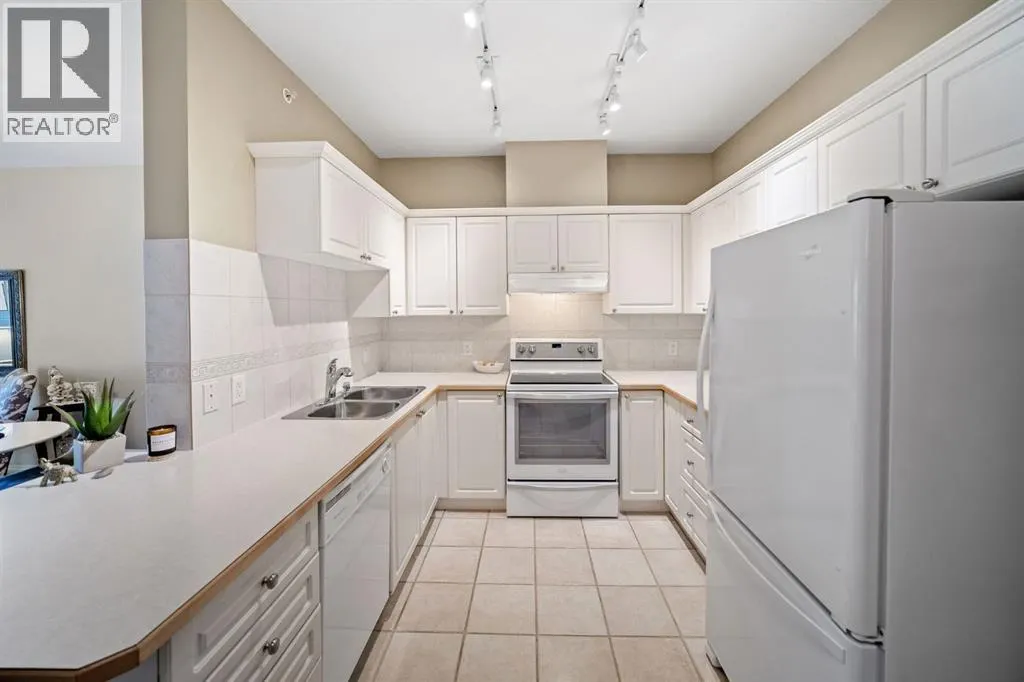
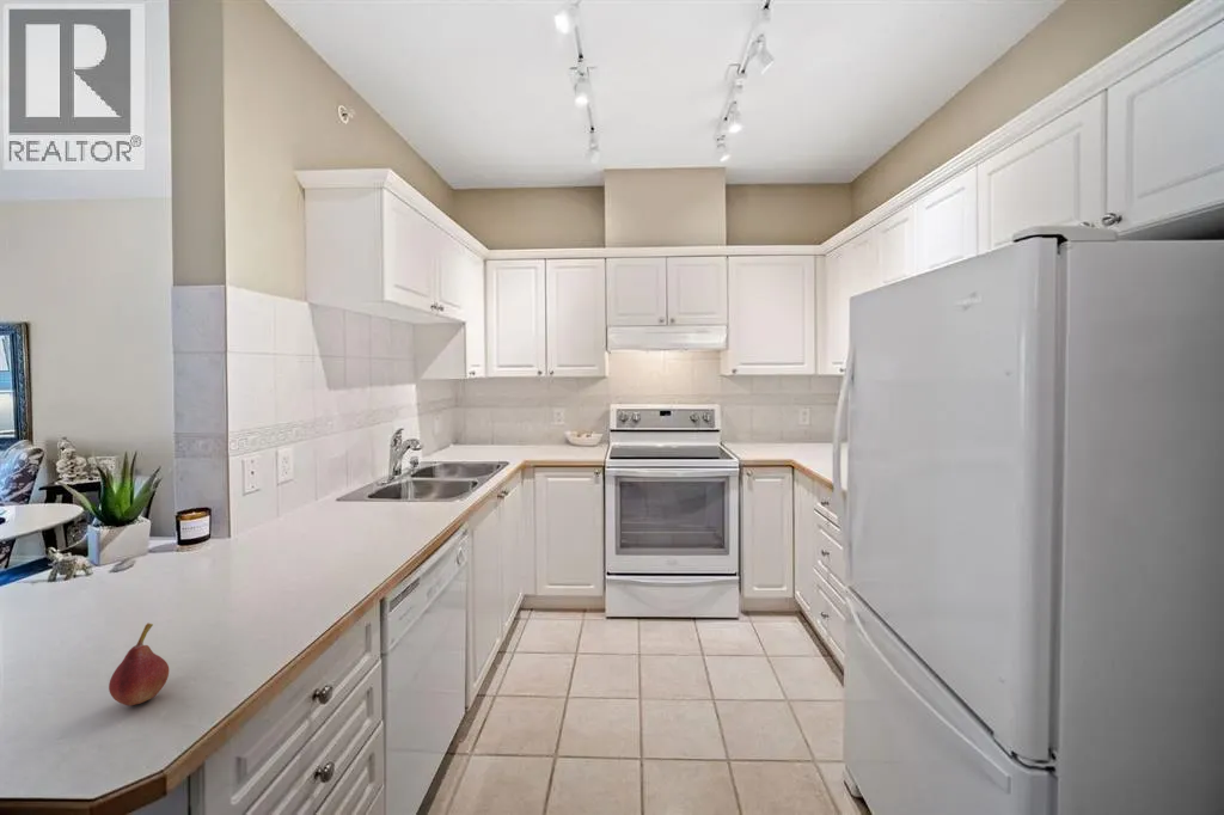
+ fruit [108,623,170,706]
